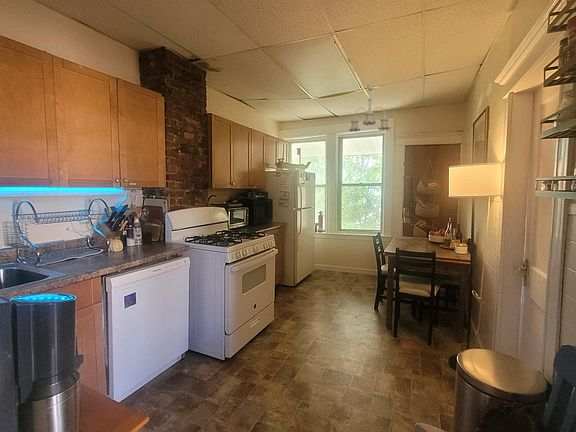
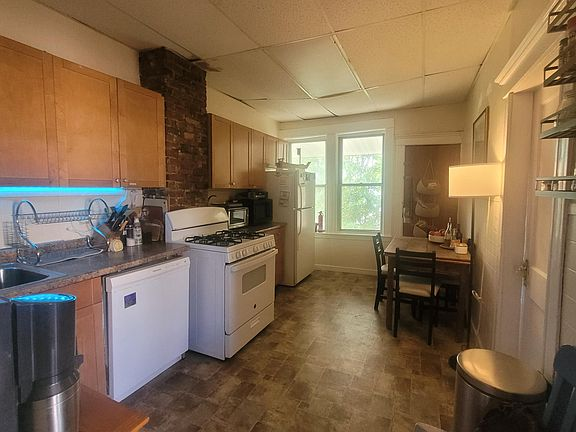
- ceiling light fixture [348,83,391,133]
